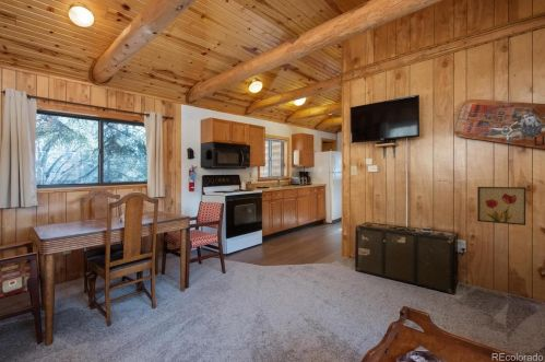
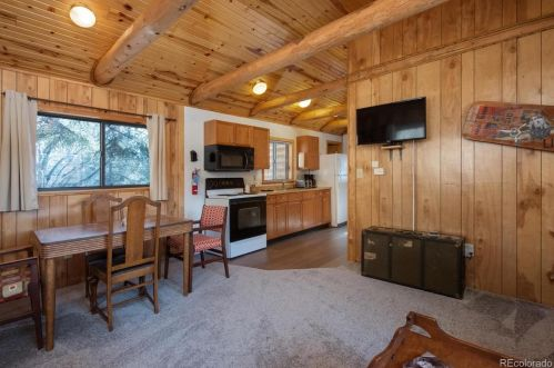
- wall art [476,186,526,226]
